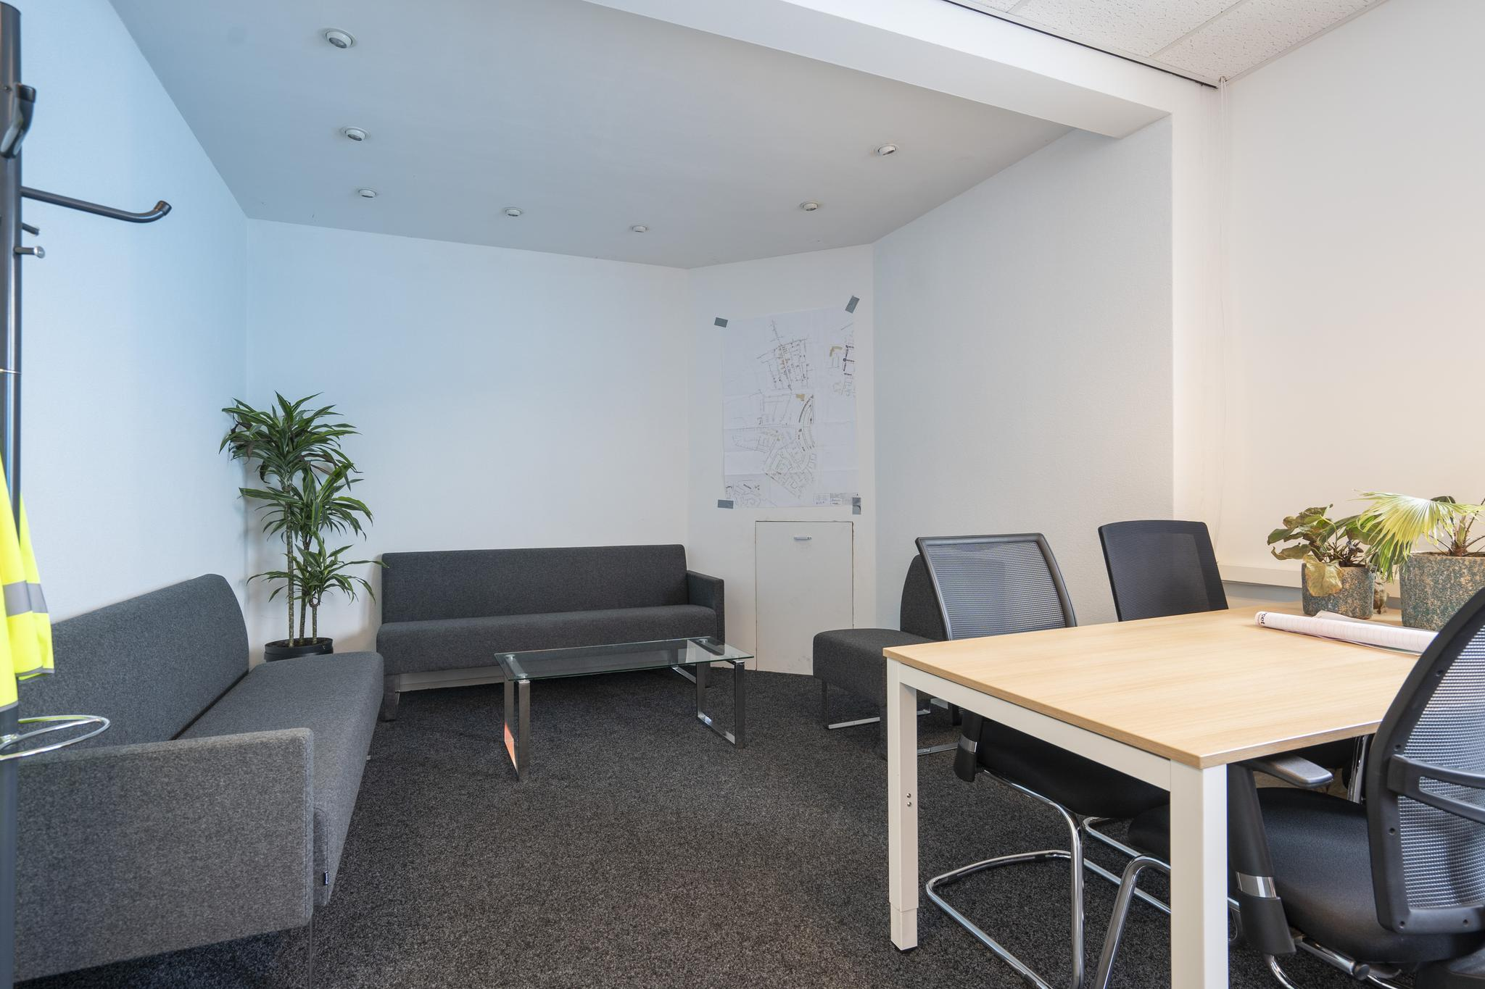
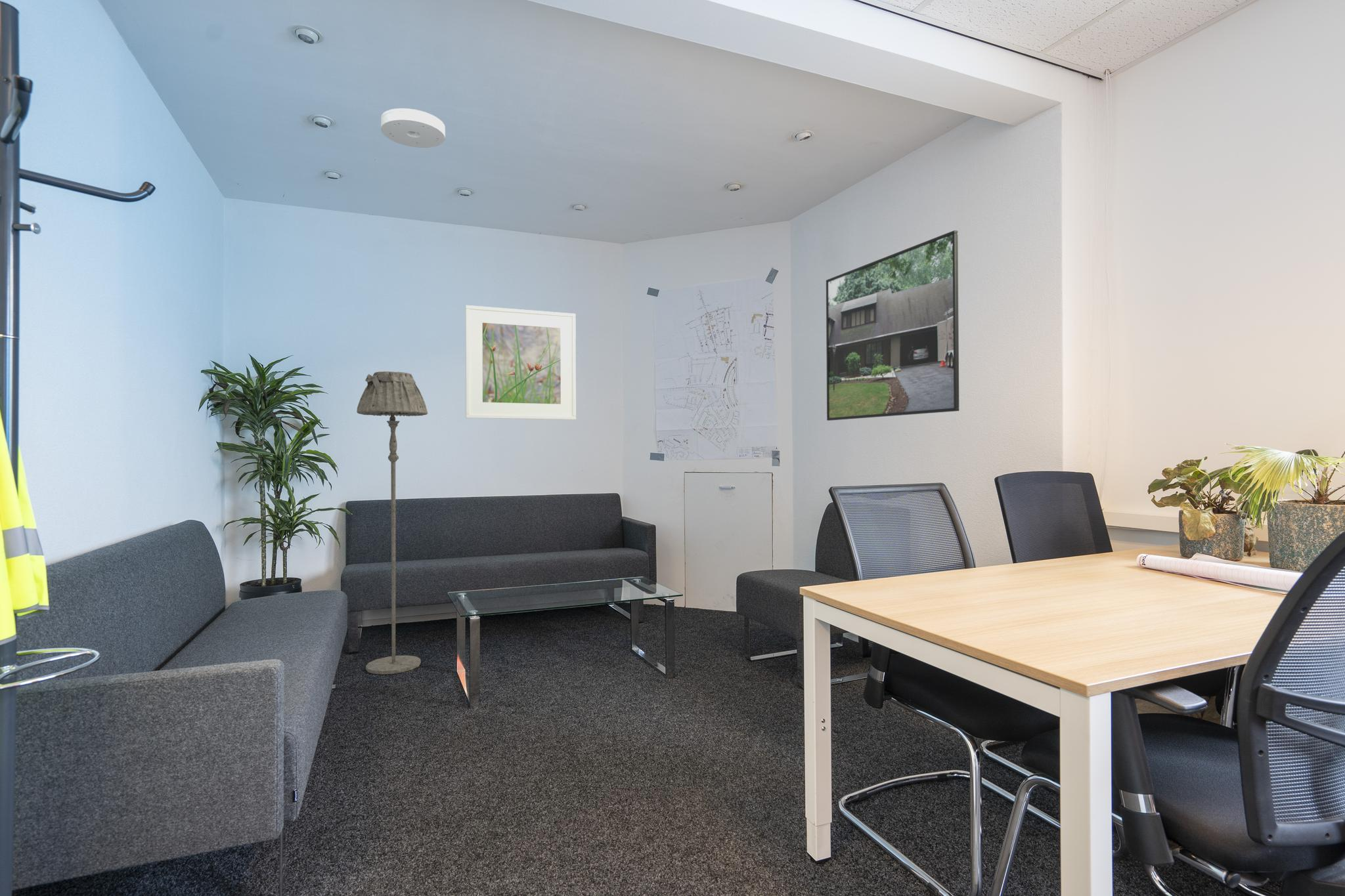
+ floor lamp [357,371,428,675]
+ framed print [826,230,960,421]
+ smoke detector [380,108,446,148]
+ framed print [465,305,577,421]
